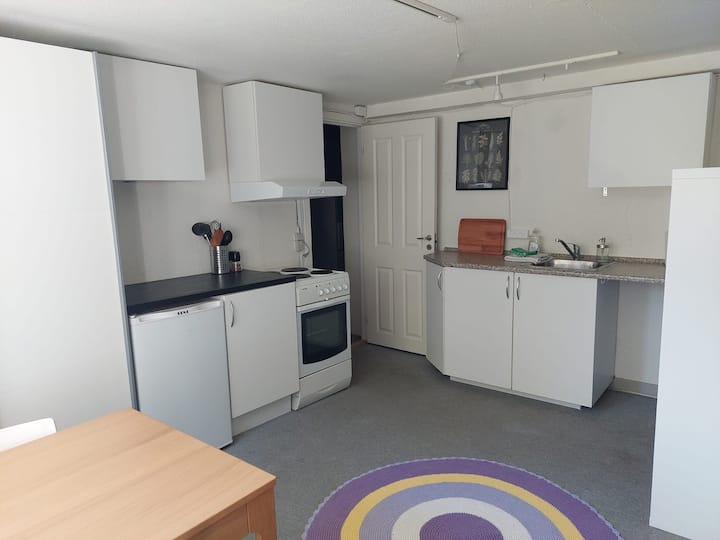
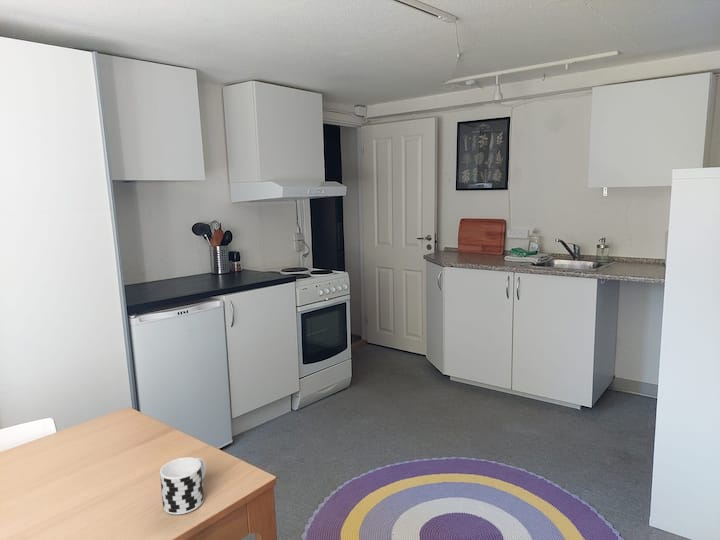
+ cup [159,456,207,515]
